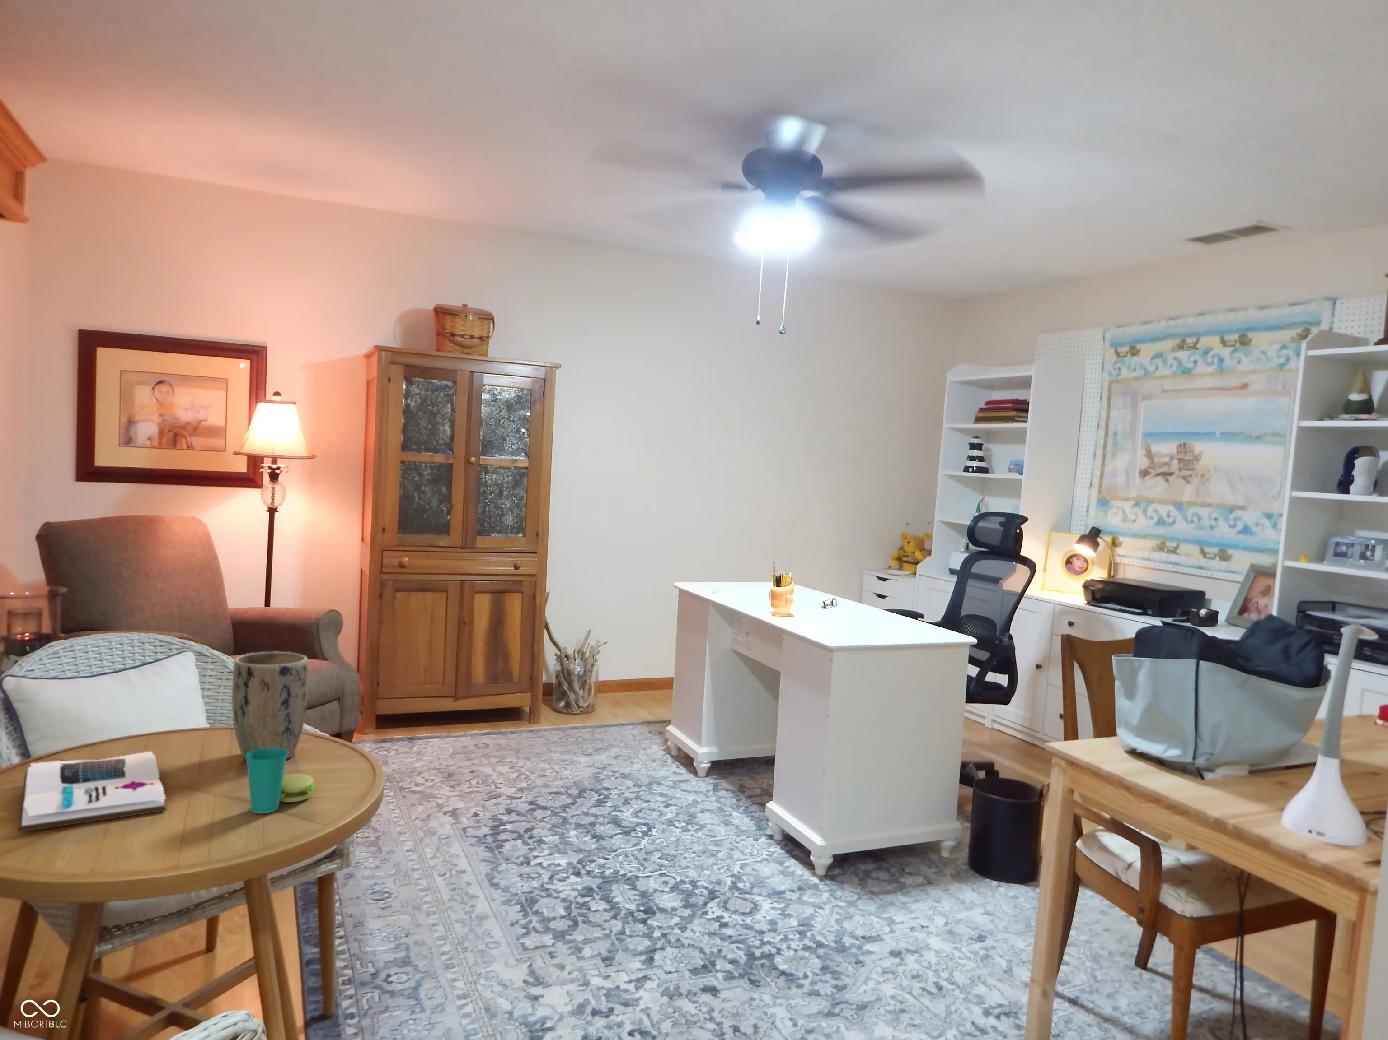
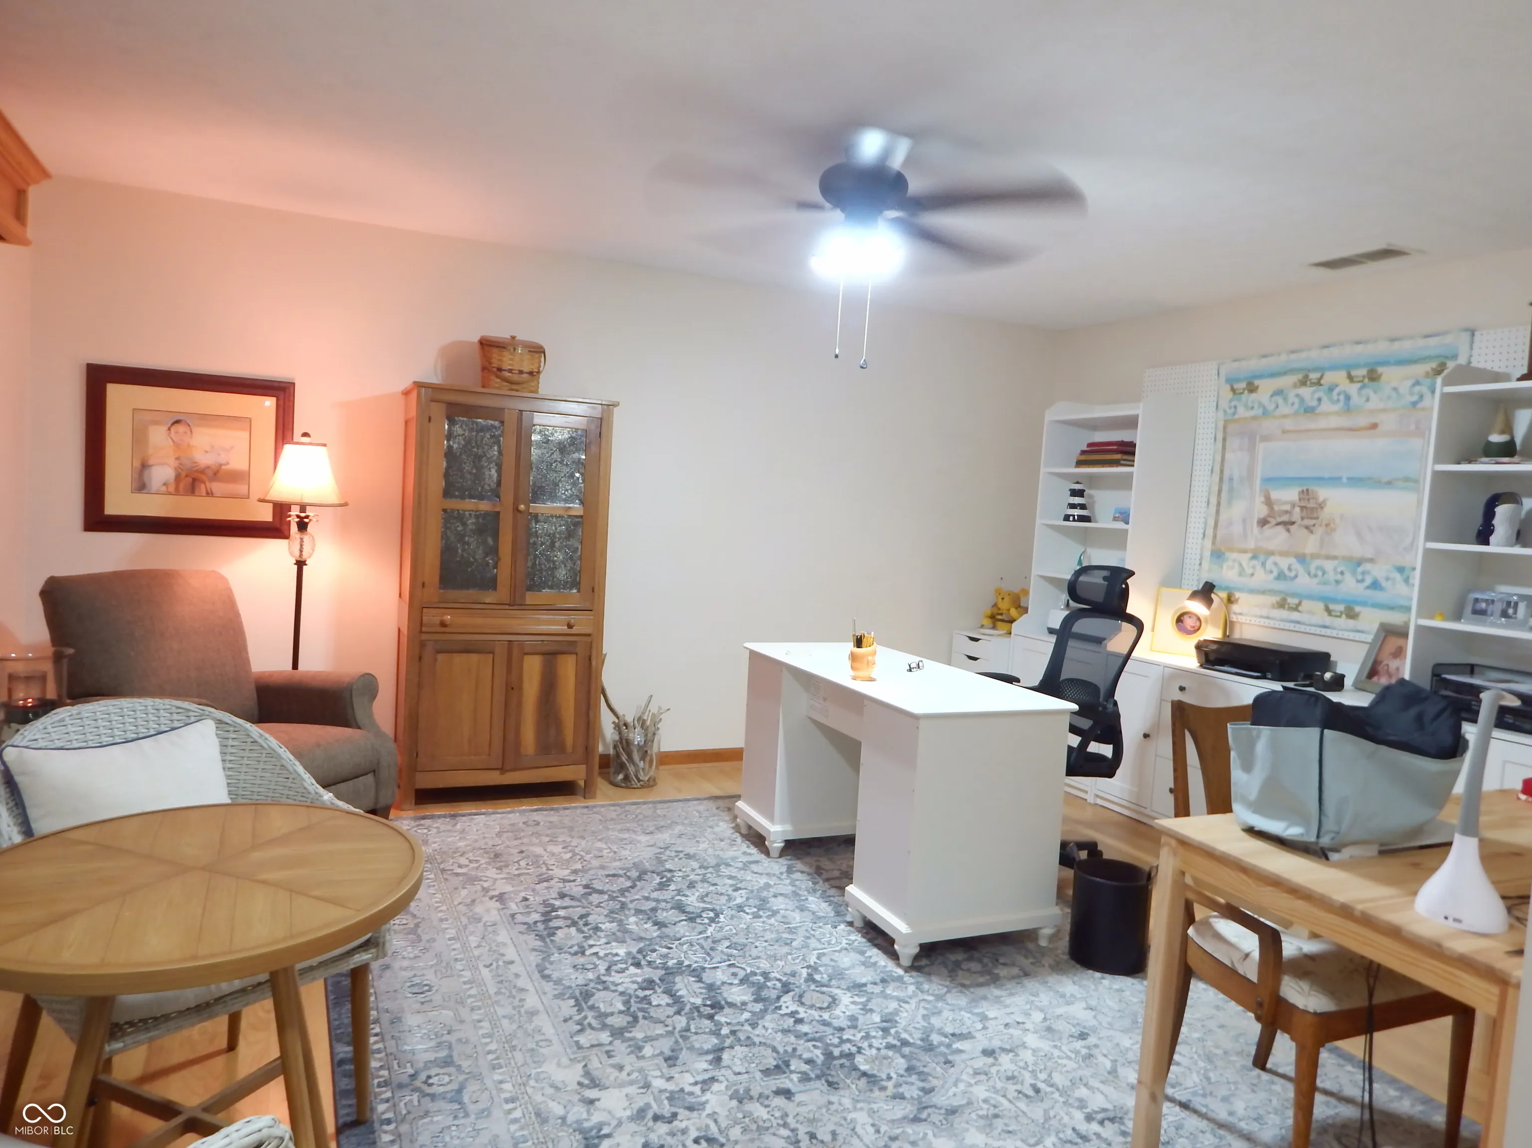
- plant pot [232,651,308,761]
- book [17,751,167,832]
- cup [246,748,316,814]
